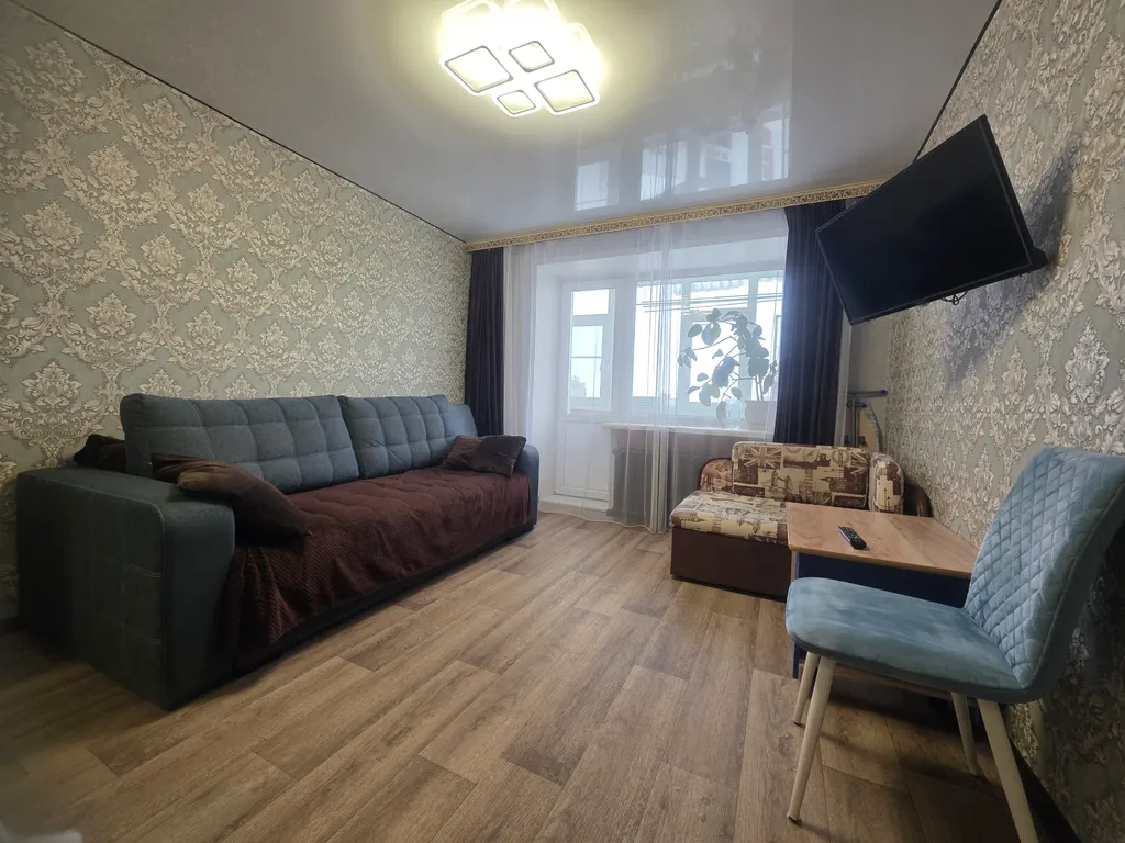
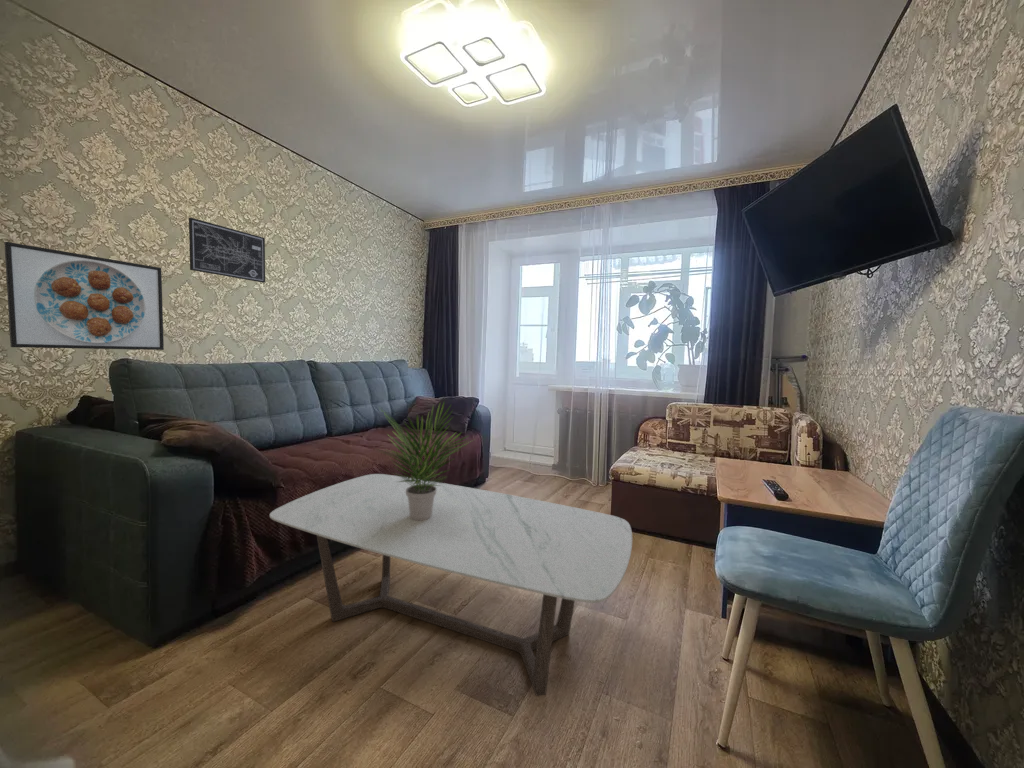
+ wall art [188,217,266,284]
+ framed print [3,241,165,351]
+ coffee table [269,473,633,697]
+ potted plant [375,400,475,521]
